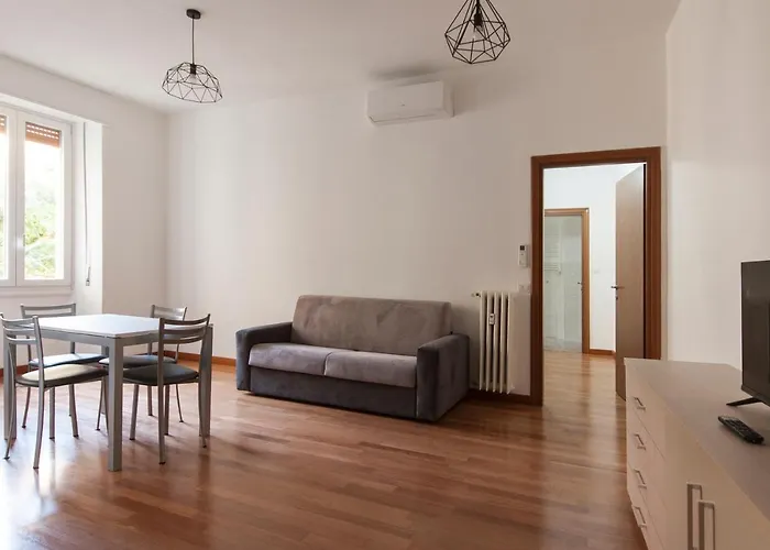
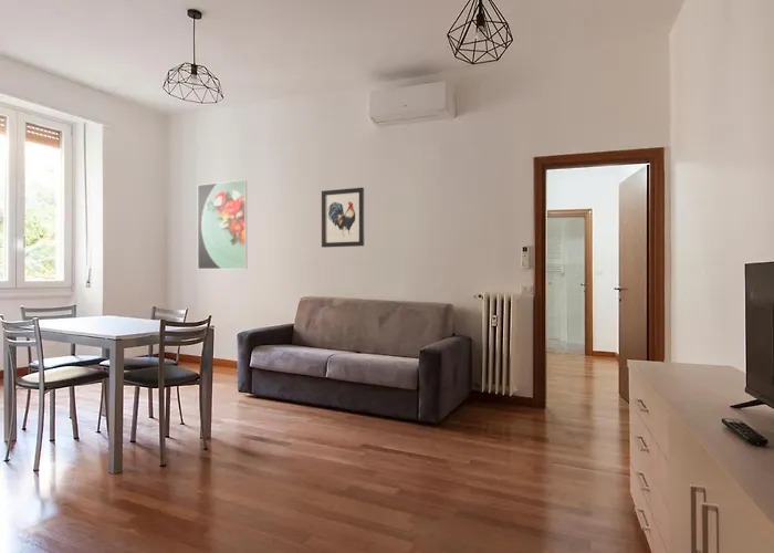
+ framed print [197,179,248,270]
+ wall art [321,187,365,249]
